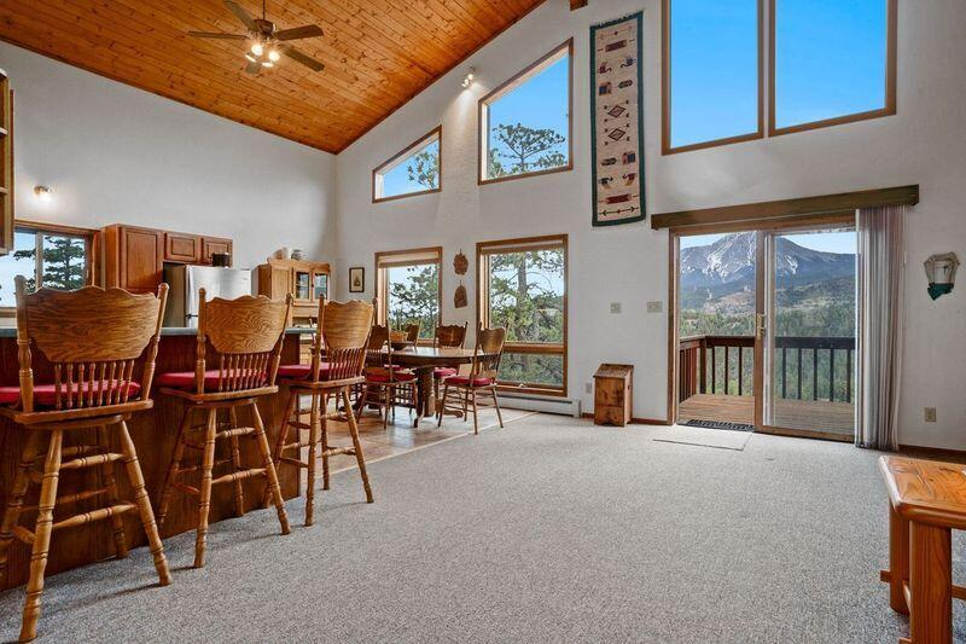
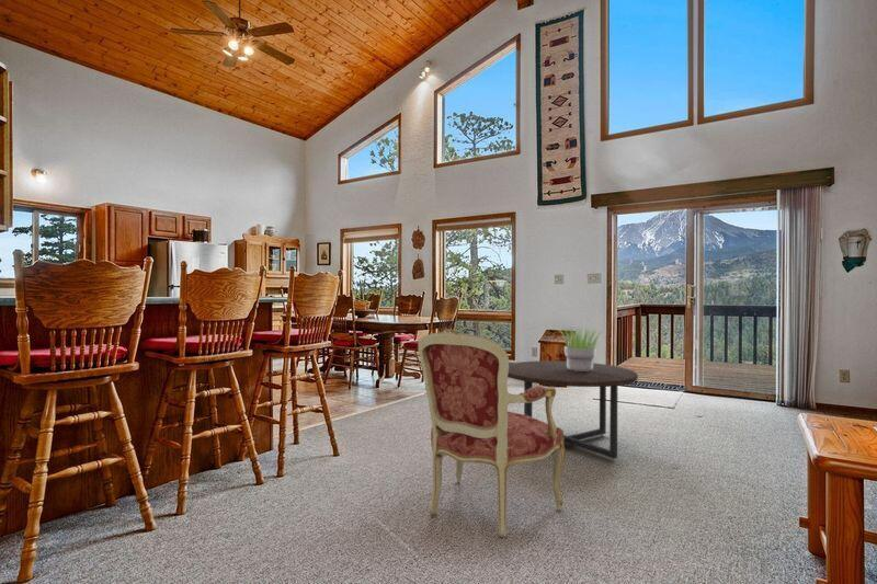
+ armchair [418,328,566,539]
+ coffee table [508,359,639,462]
+ potted plant [556,324,606,371]
